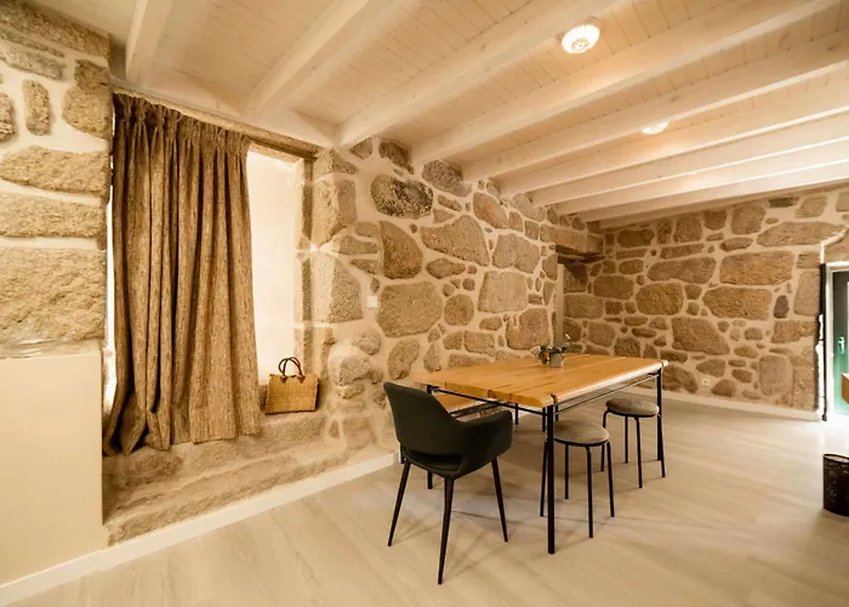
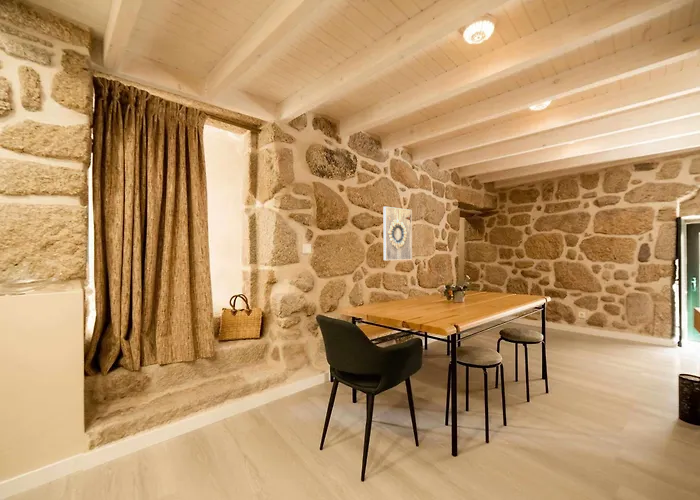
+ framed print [382,206,413,261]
